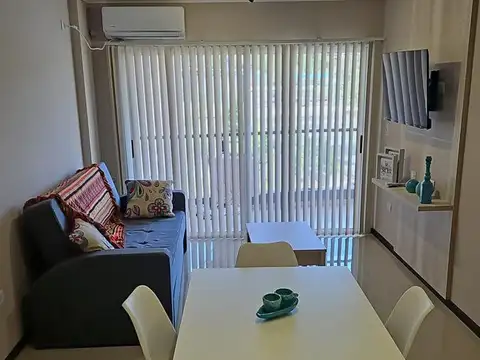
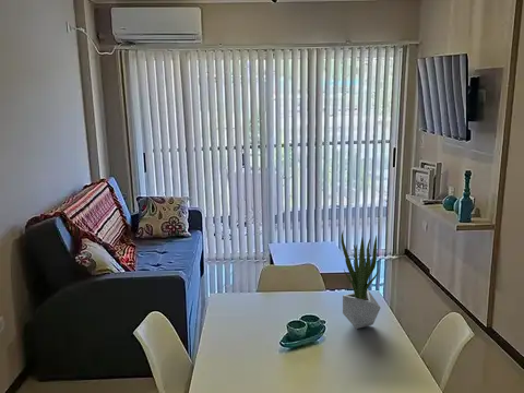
+ potted plant [341,229,381,330]
